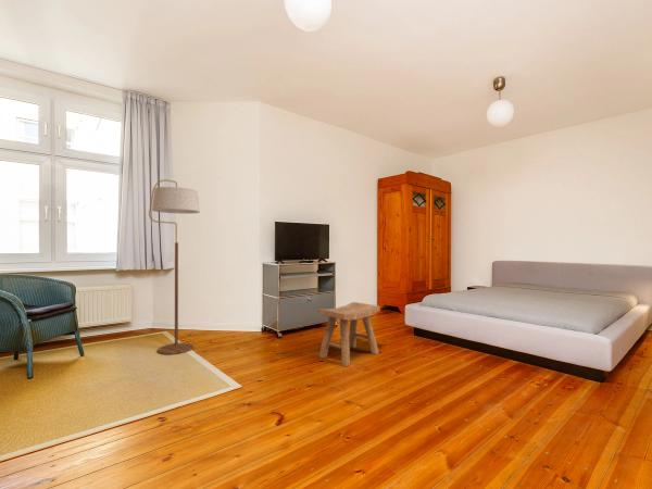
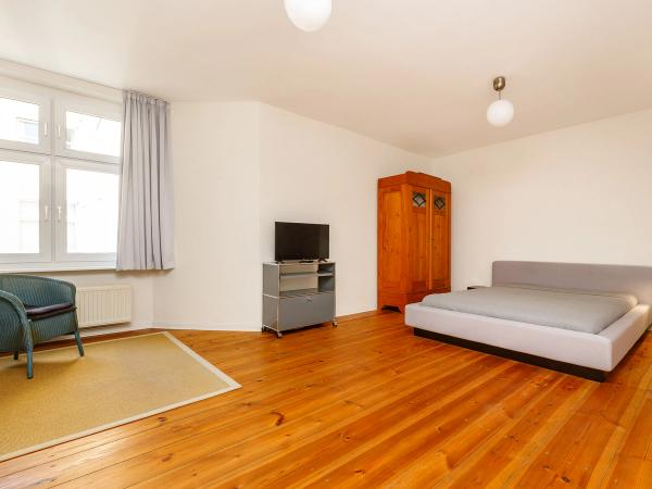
- floor lamp [148,178,201,355]
- stool [316,301,380,367]
